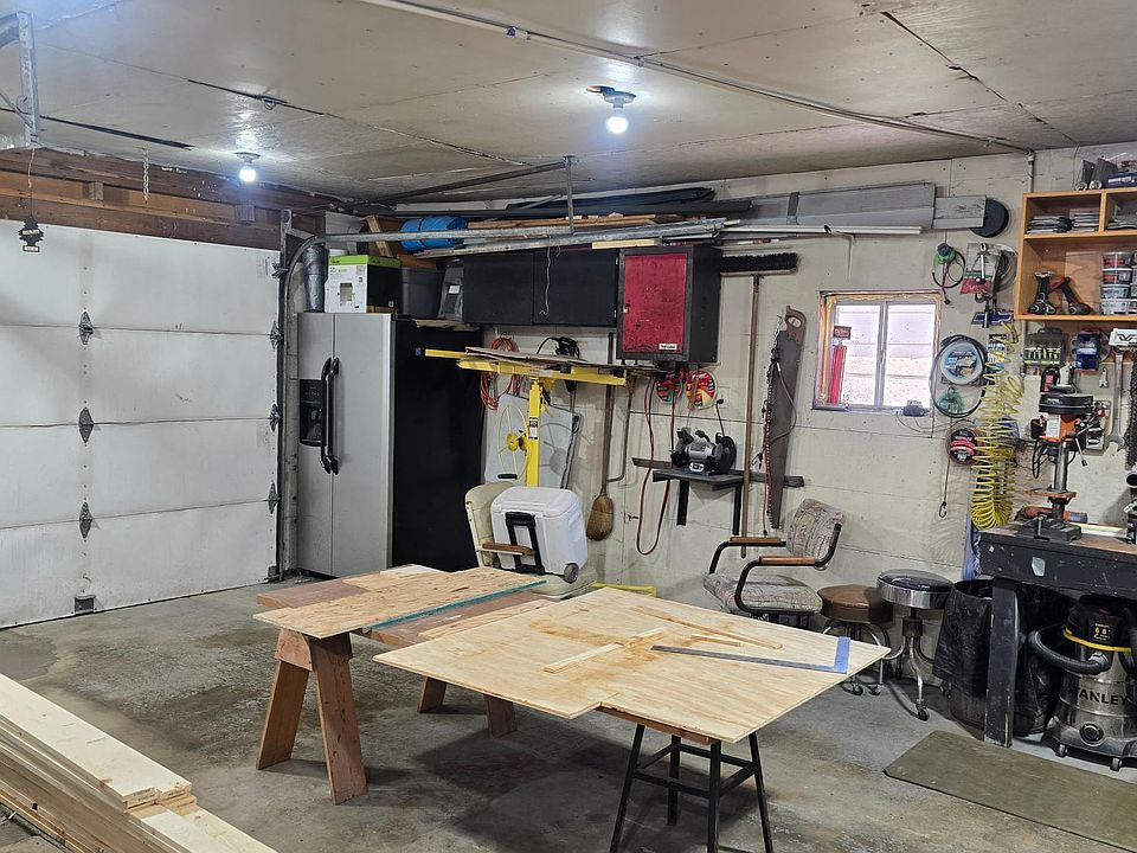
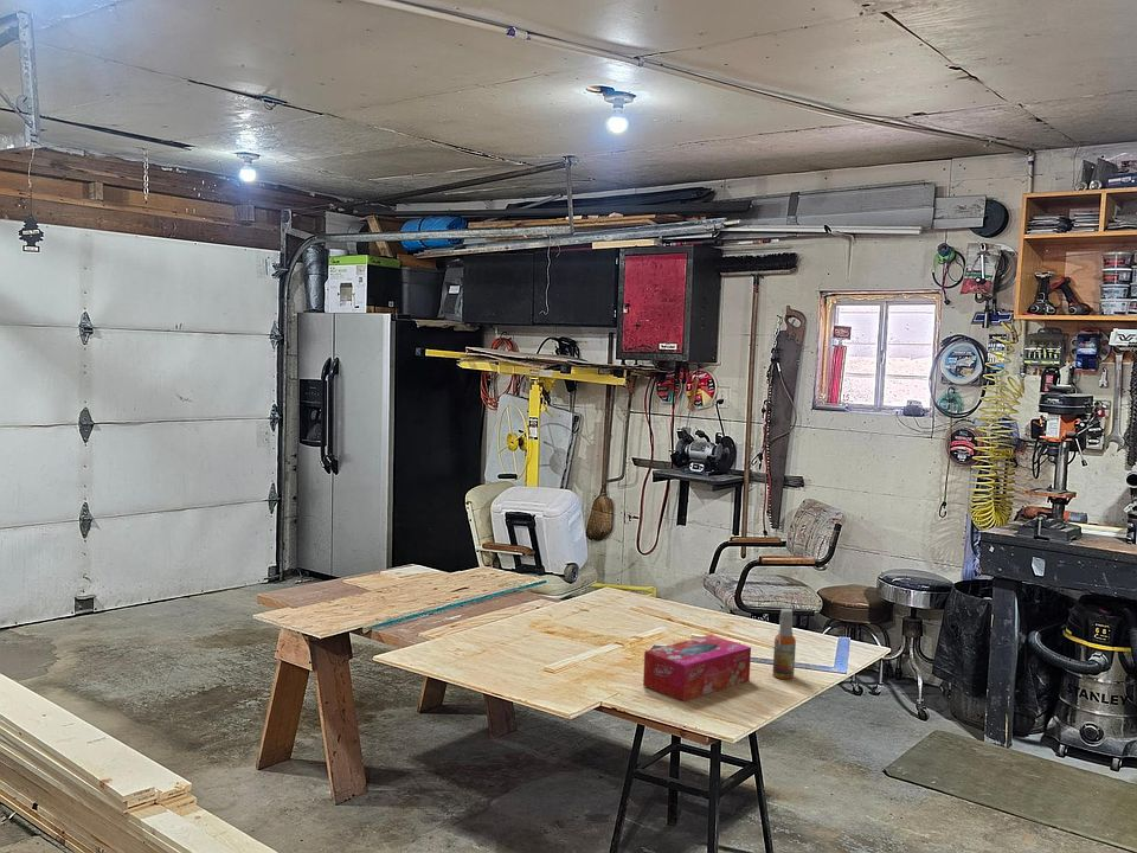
+ spray bottle [771,608,797,680]
+ tissue box [642,634,752,703]
